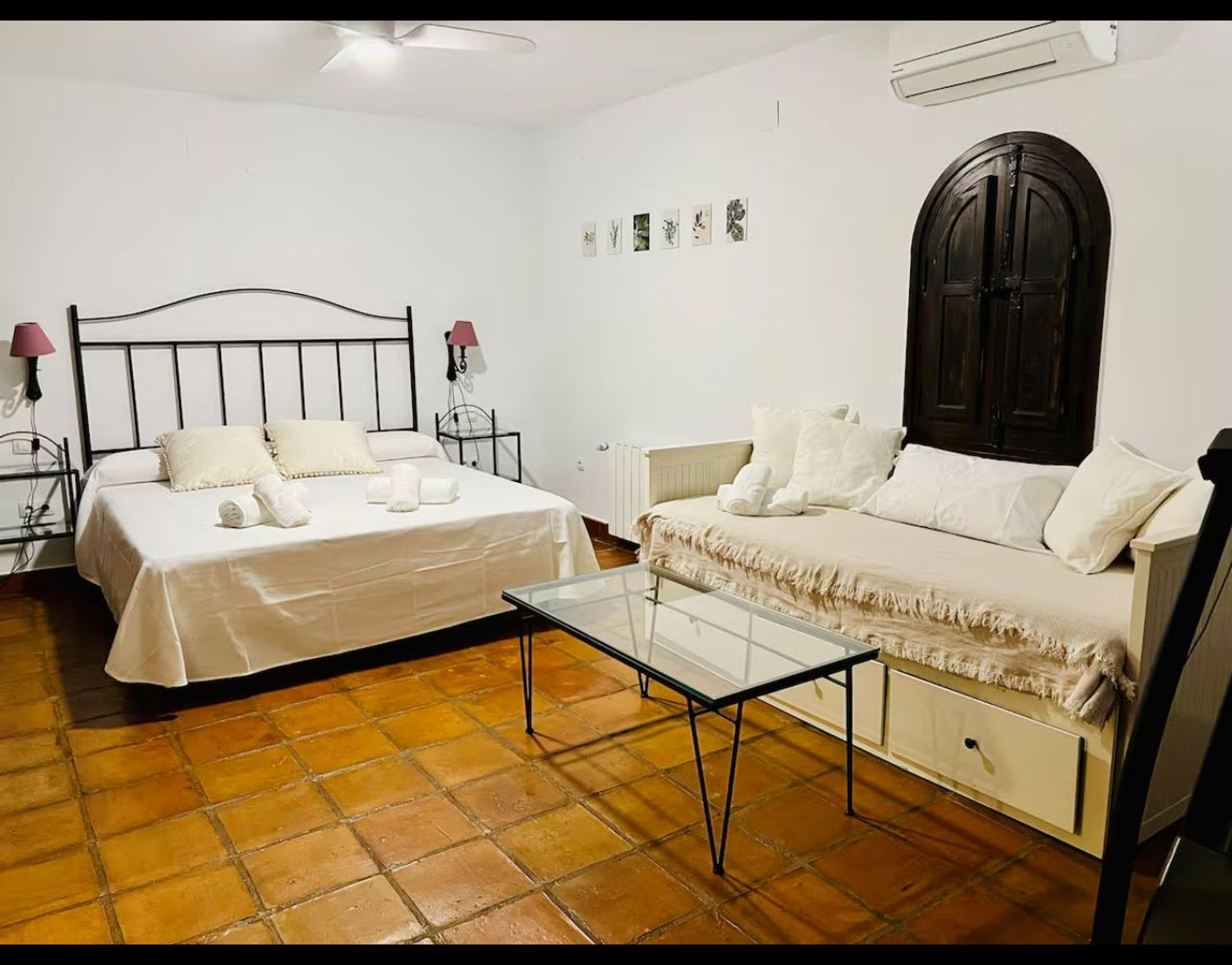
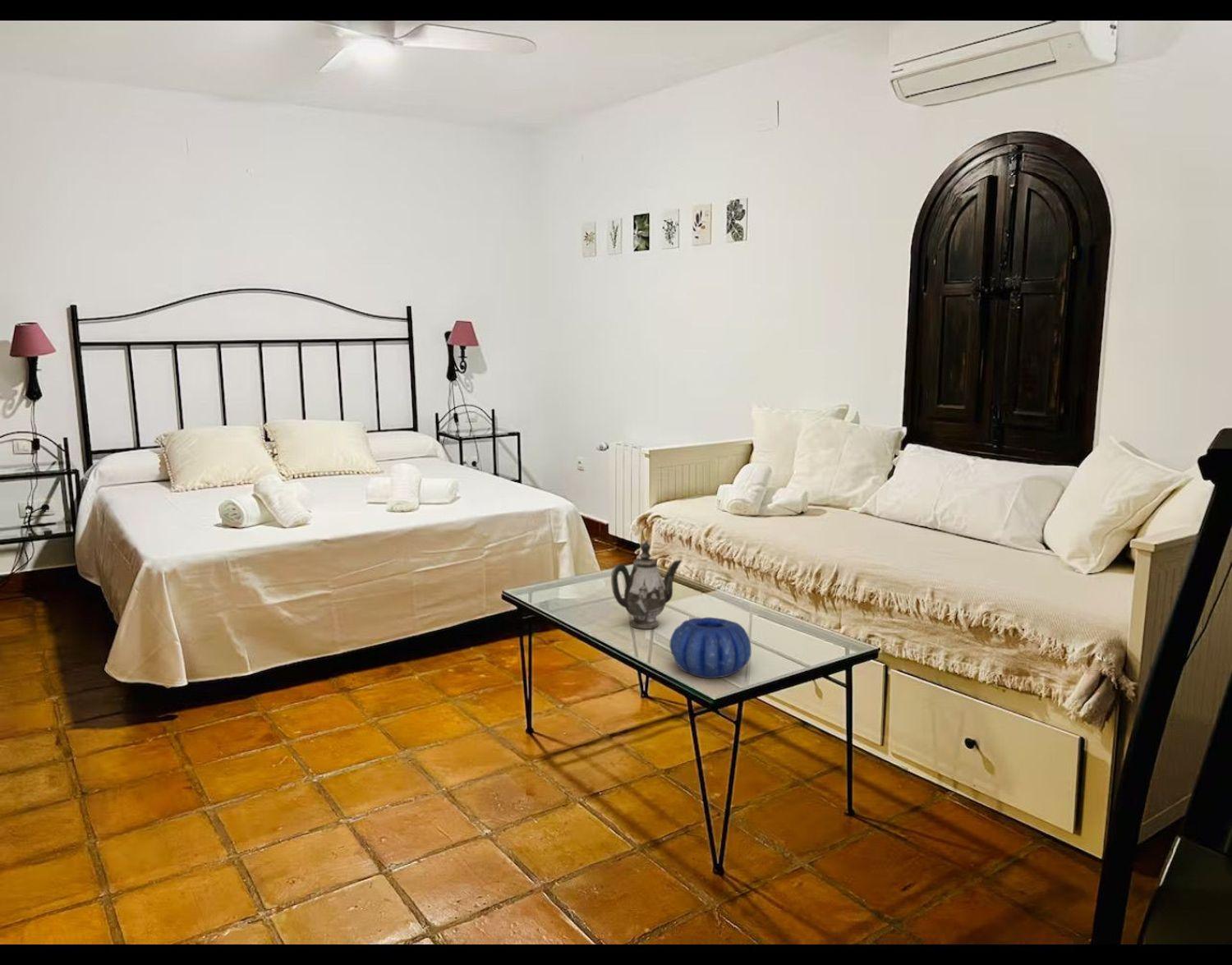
+ teapot [610,539,683,630]
+ decorative bowl [669,617,752,679]
